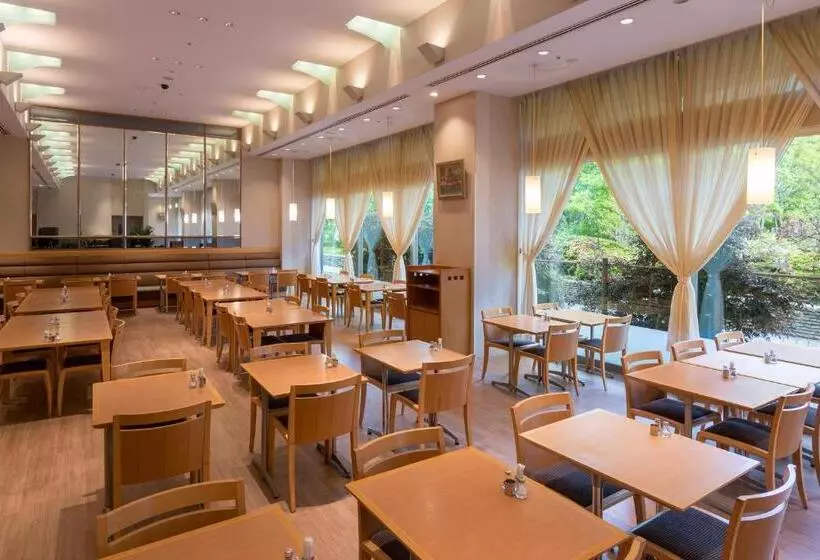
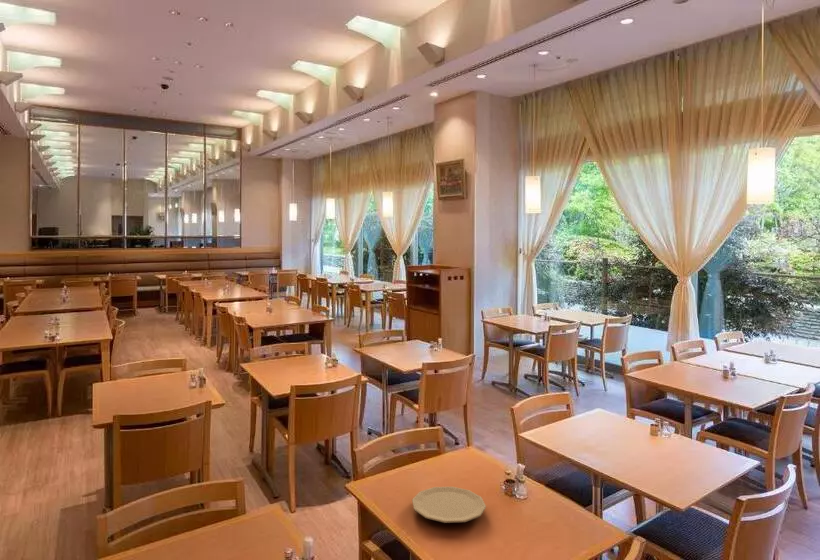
+ plate [411,486,487,524]
